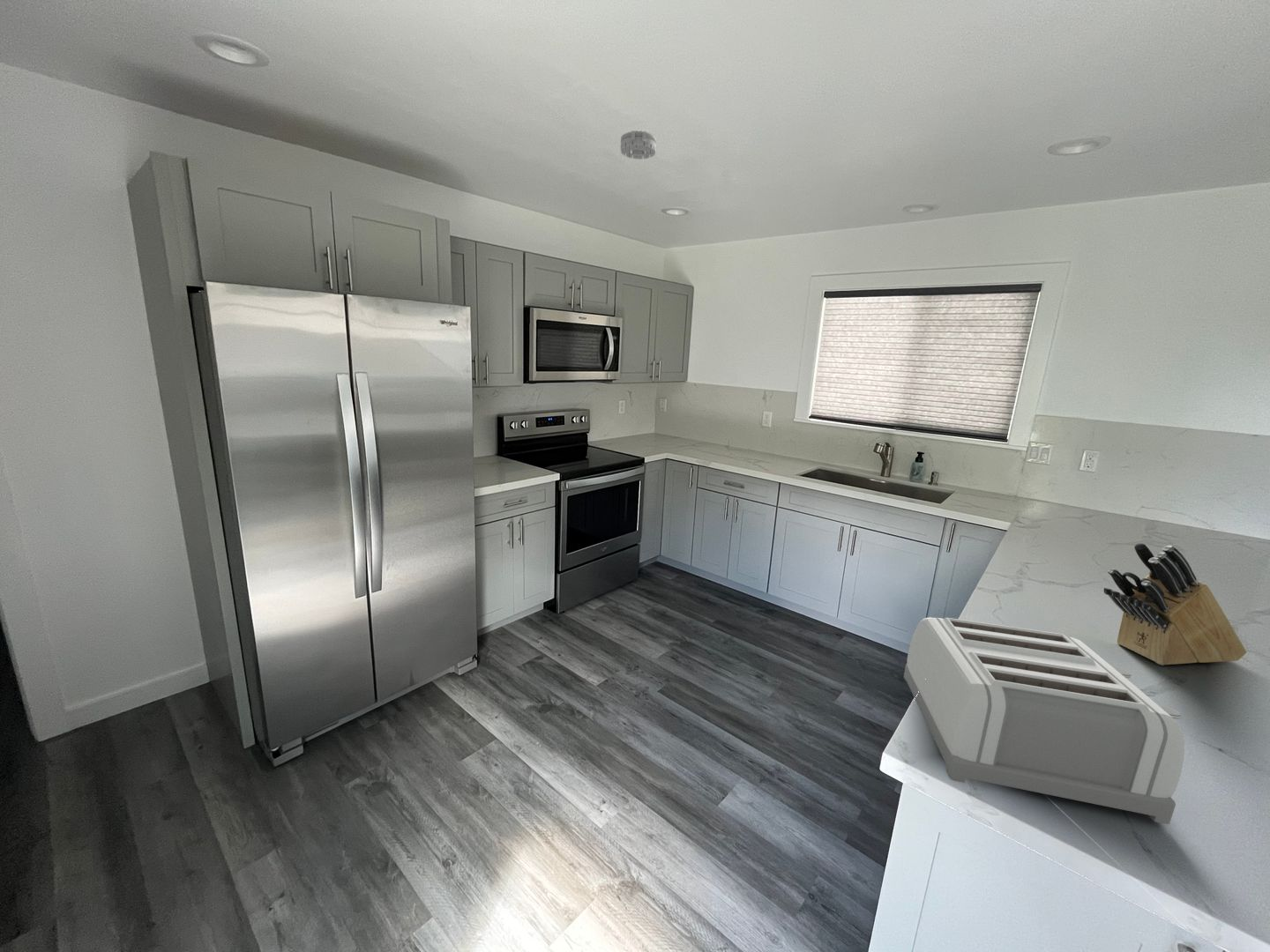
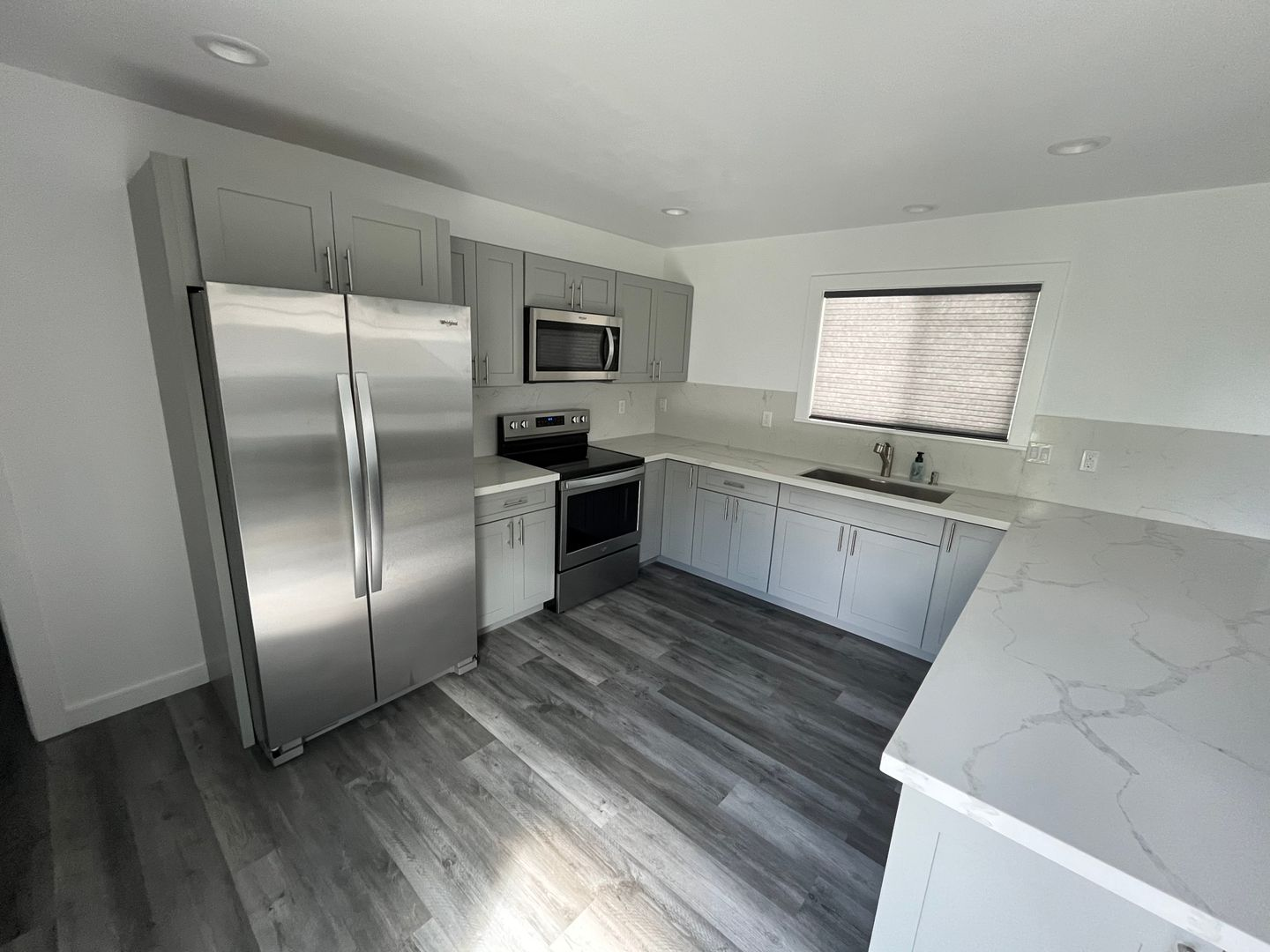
- smoke detector [620,130,657,160]
- knife block [1103,543,1247,666]
- toaster [903,617,1185,825]
